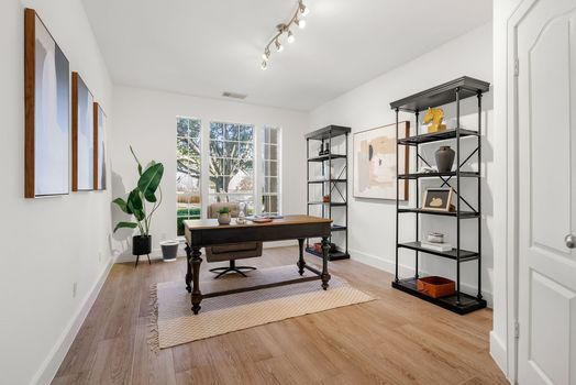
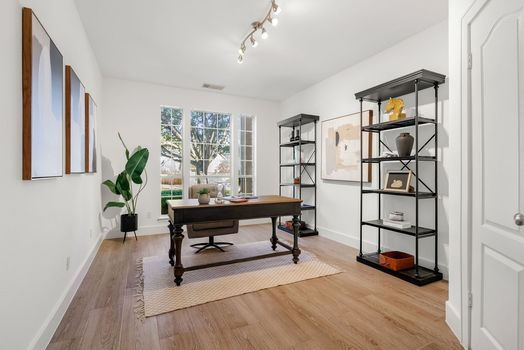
- wastebasket [159,240,180,263]
